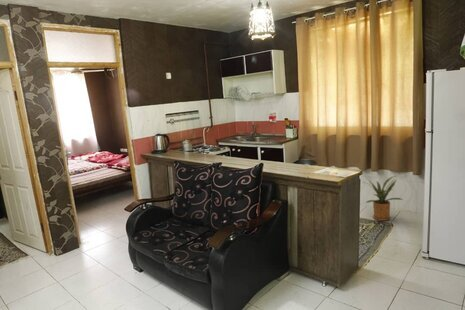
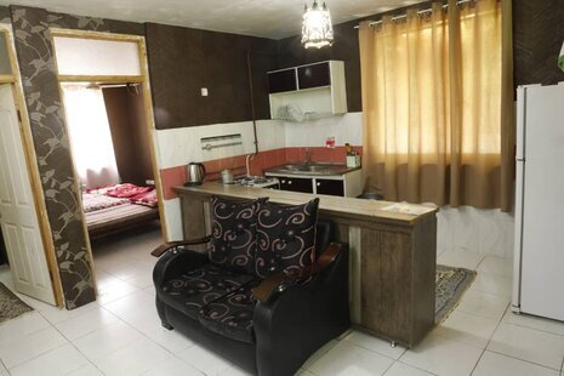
- house plant [363,175,404,222]
